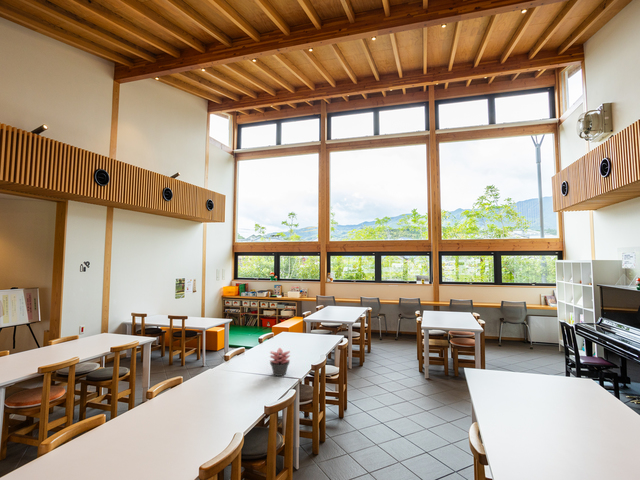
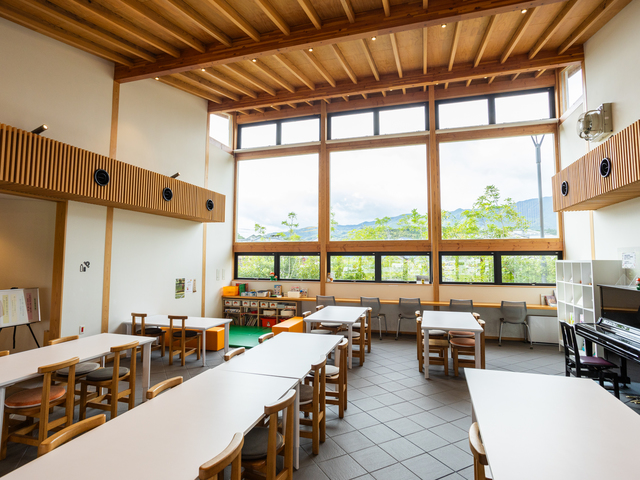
- succulent plant [269,347,291,377]
